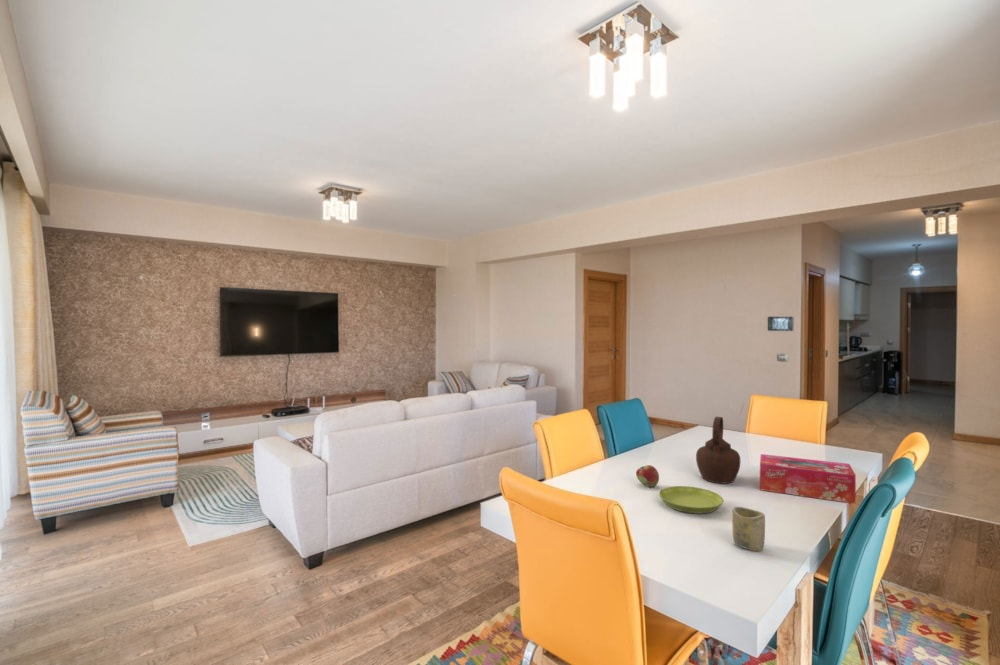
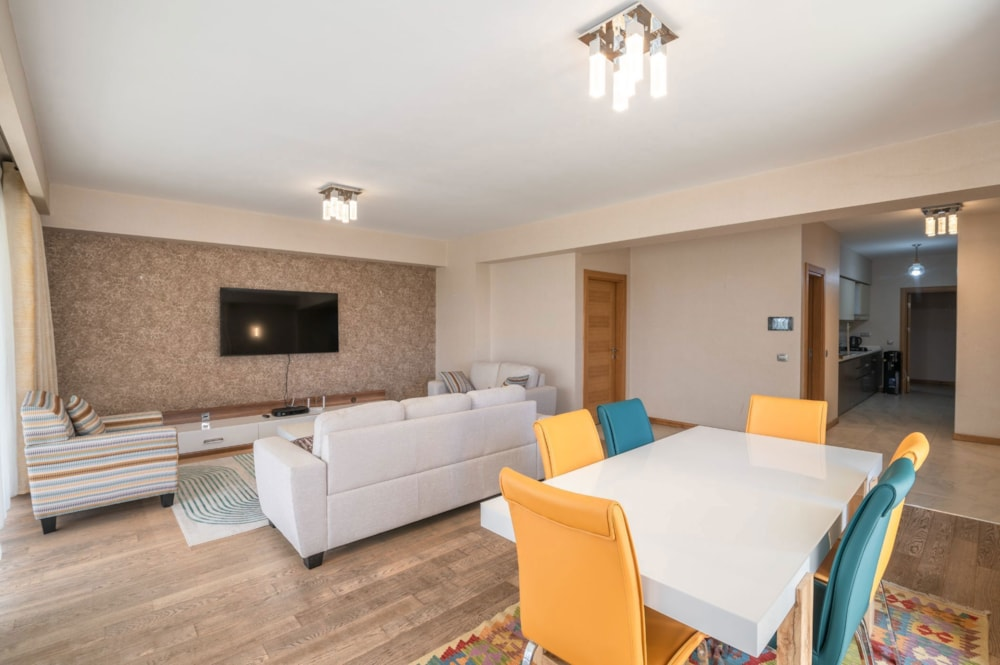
- saucer [658,485,724,515]
- fruit [635,464,660,488]
- cup [731,506,766,552]
- teapot [695,416,741,485]
- tissue box [759,453,857,505]
